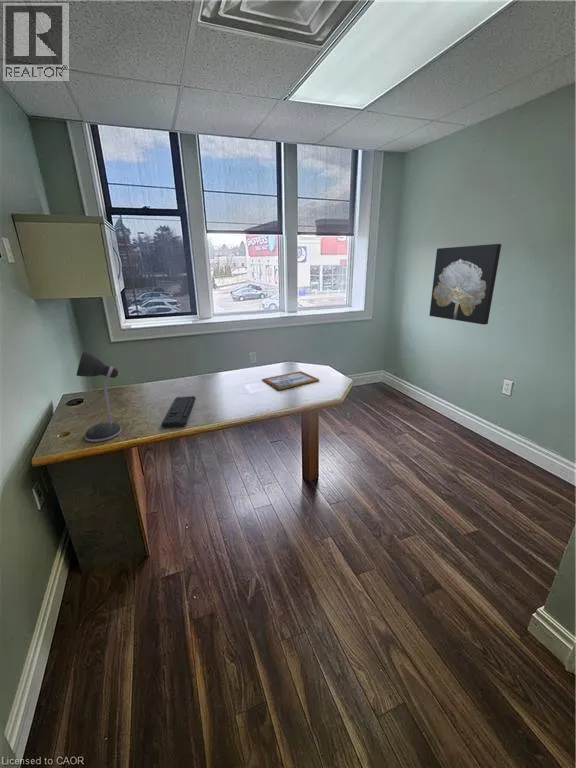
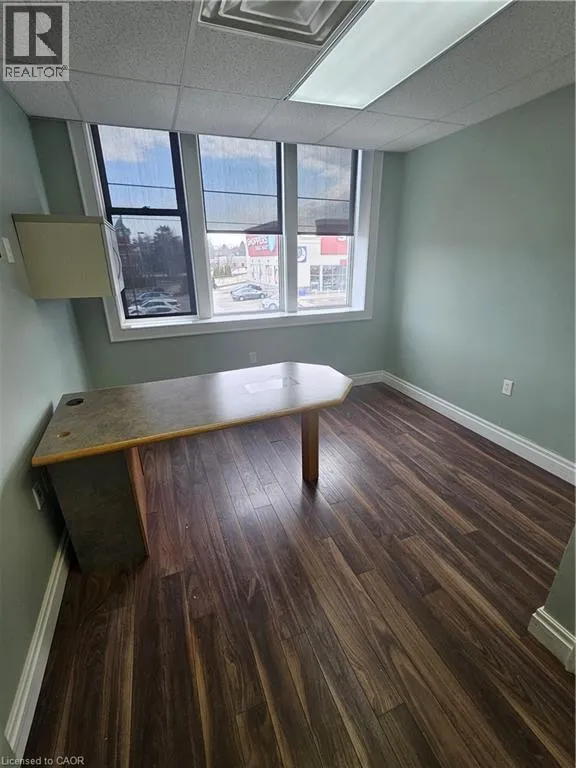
- desk lamp [75,350,123,443]
- keyboard [161,395,196,428]
- wall art [428,243,502,326]
- picture frame [261,370,320,391]
